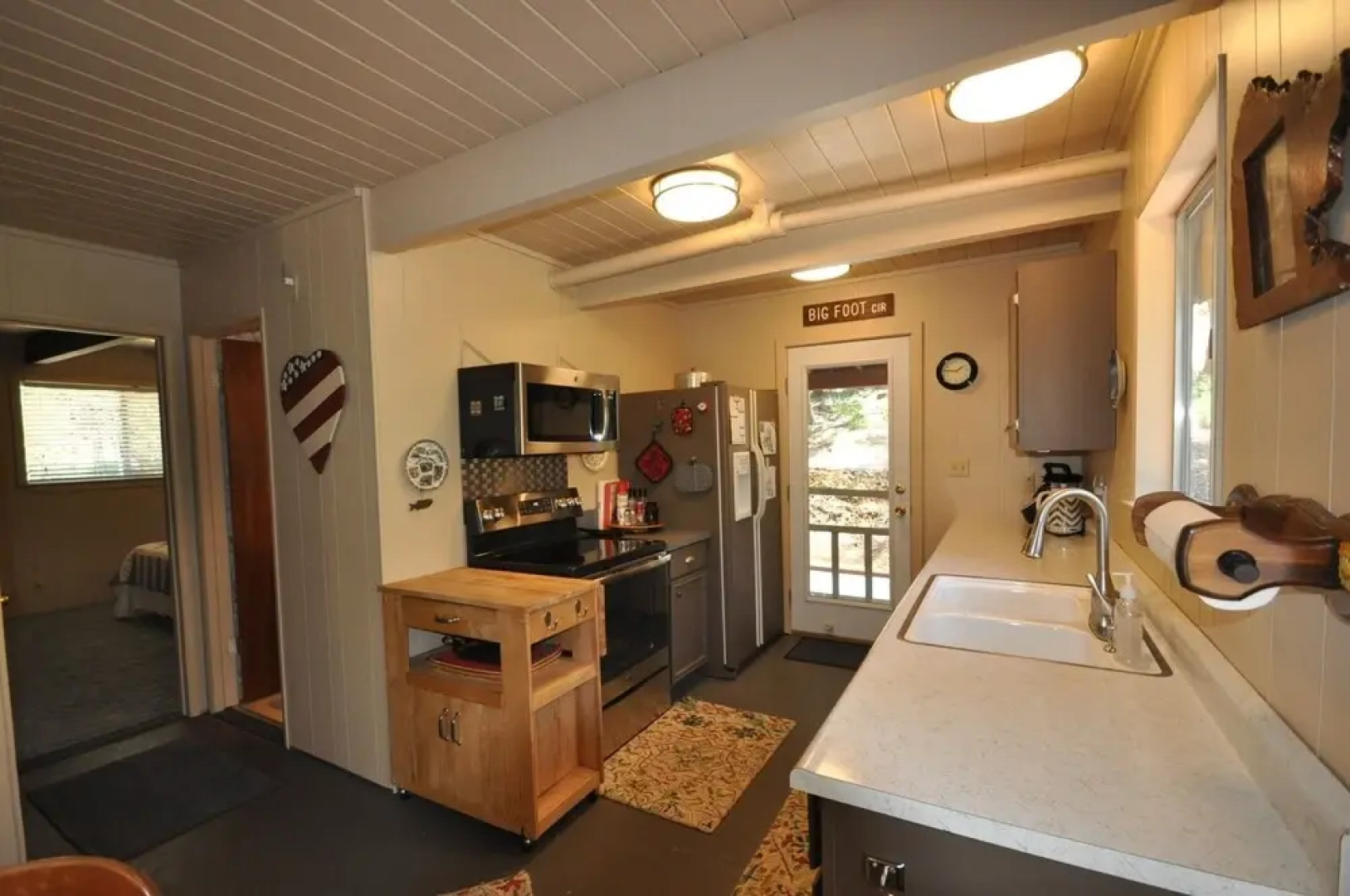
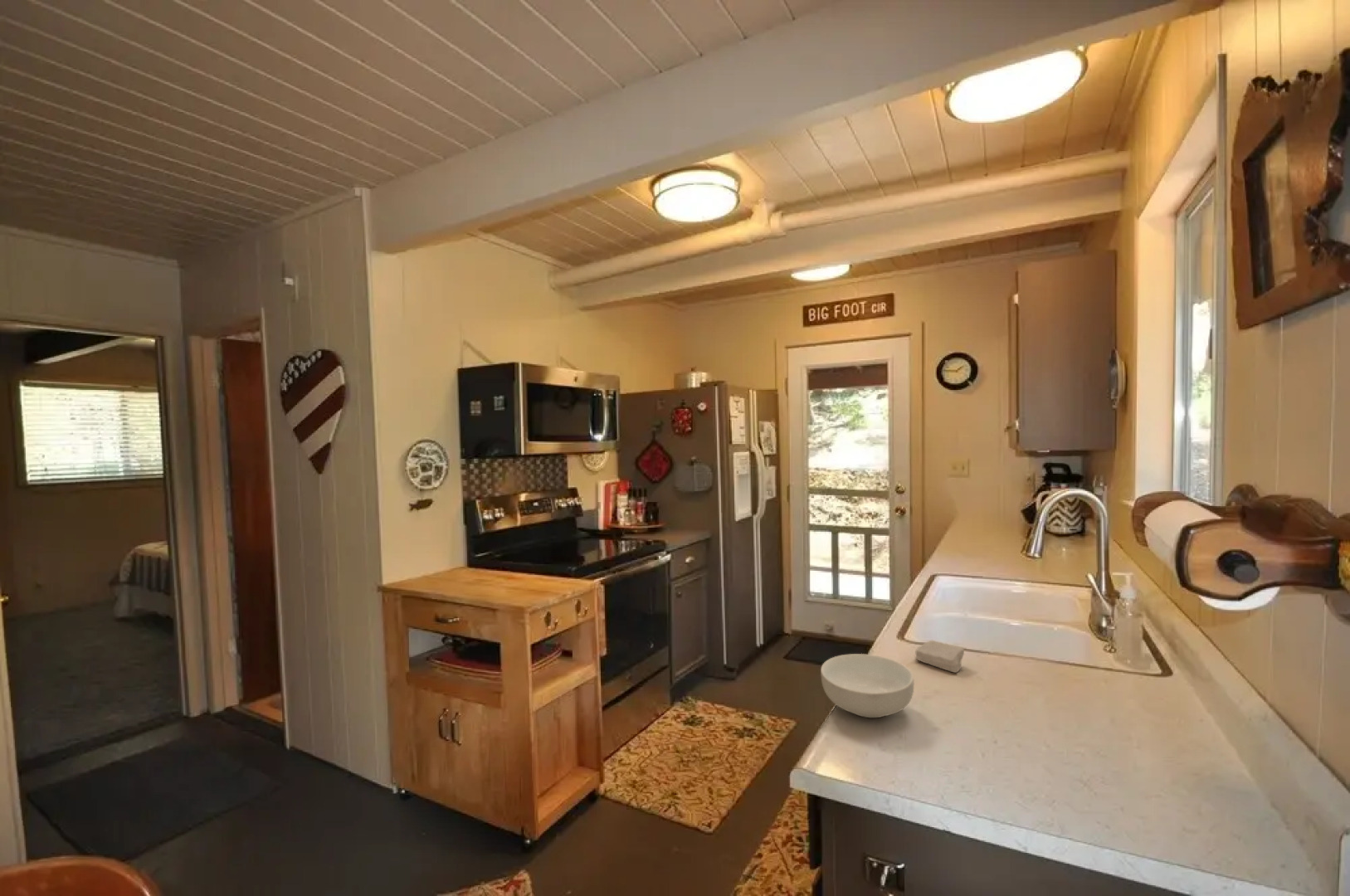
+ cereal bowl [820,653,914,718]
+ soap bar [915,639,965,674]
